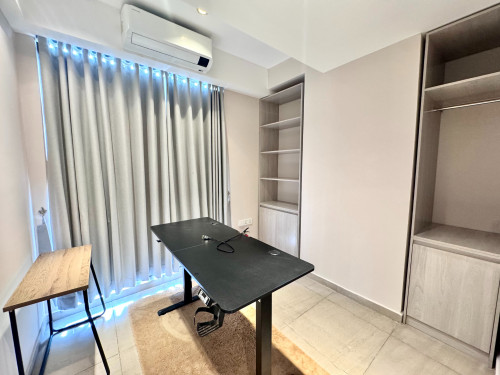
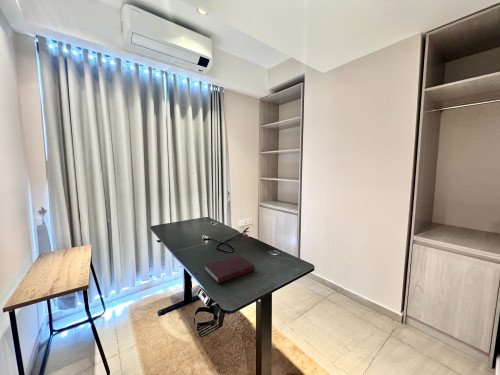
+ notebook [204,254,256,285]
